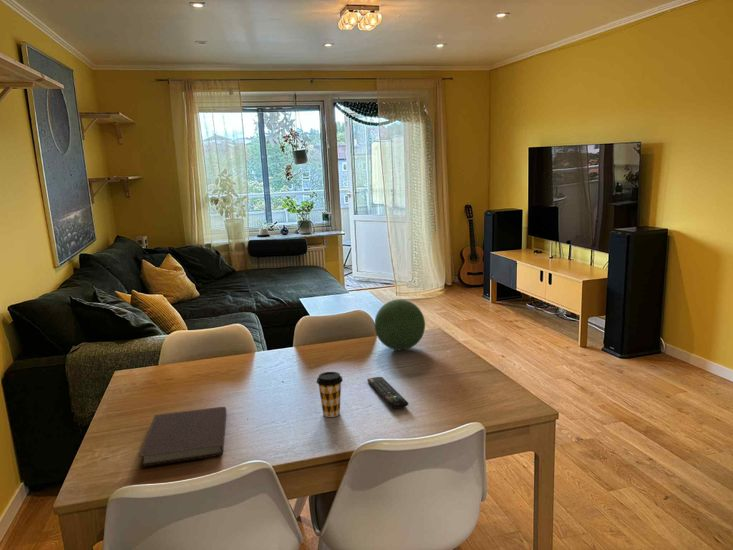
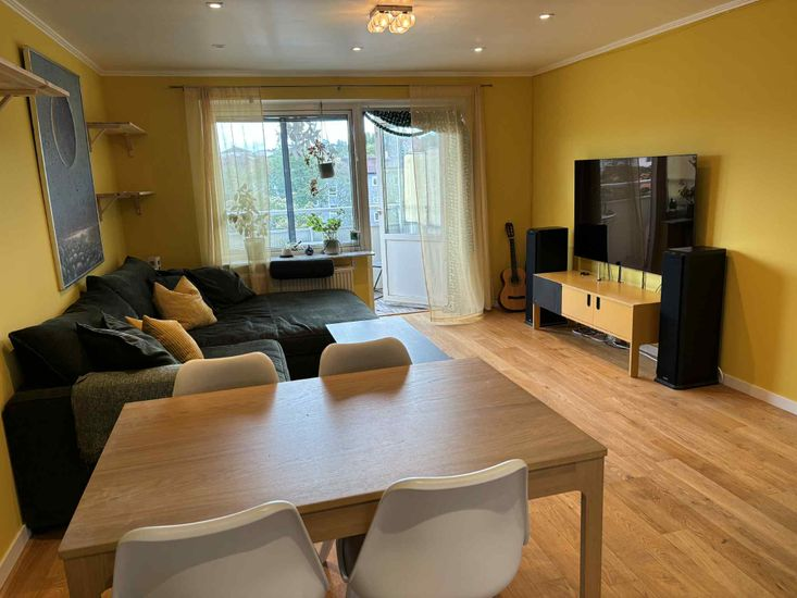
- remote control [366,376,409,410]
- decorative orb [373,298,426,351]
- coffee cup [316,371,344,418]
- notebook [137,406,228,468]
